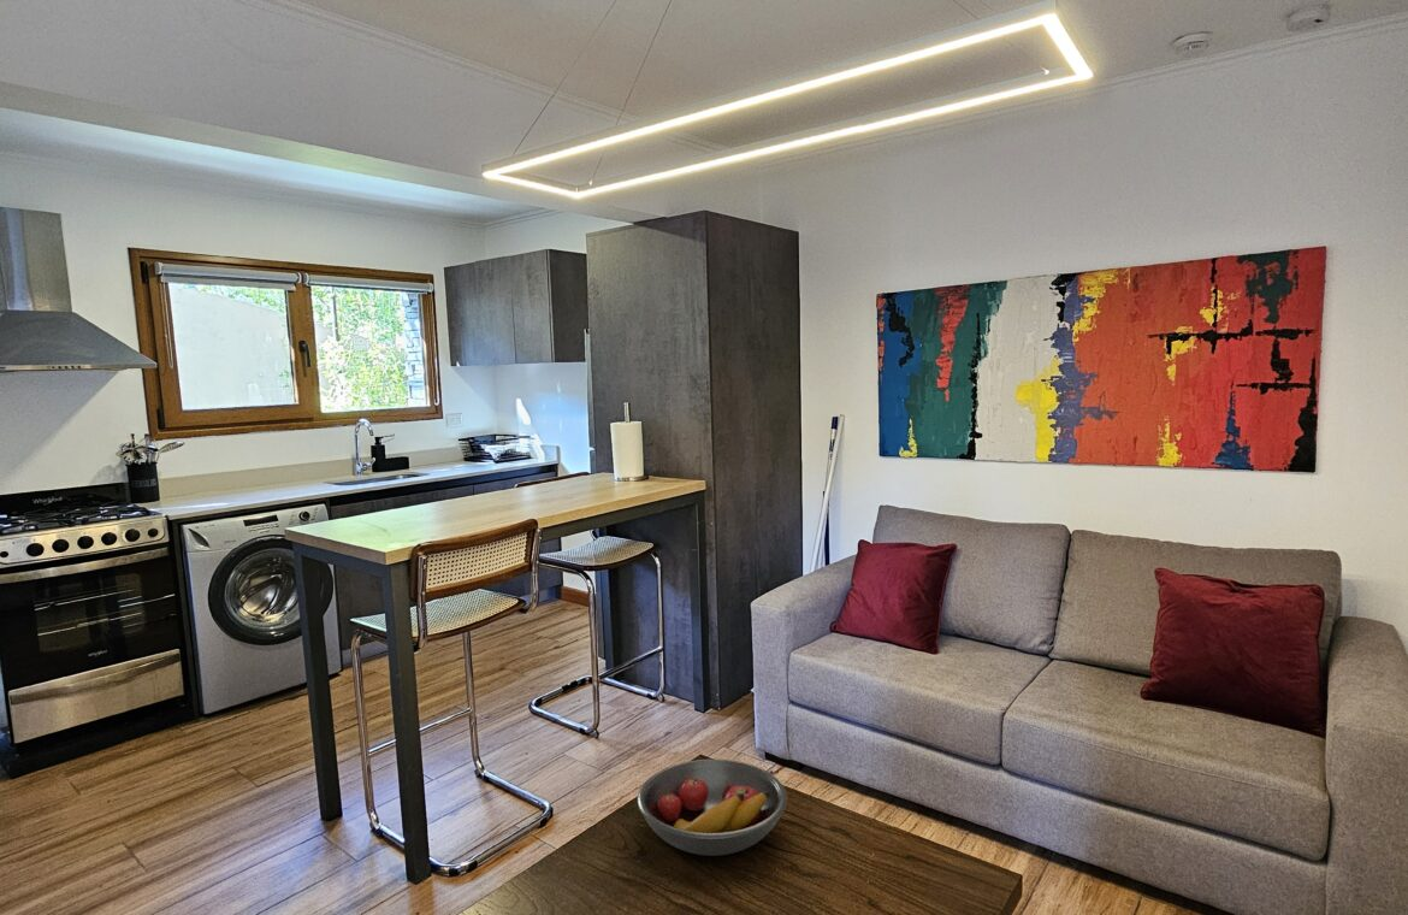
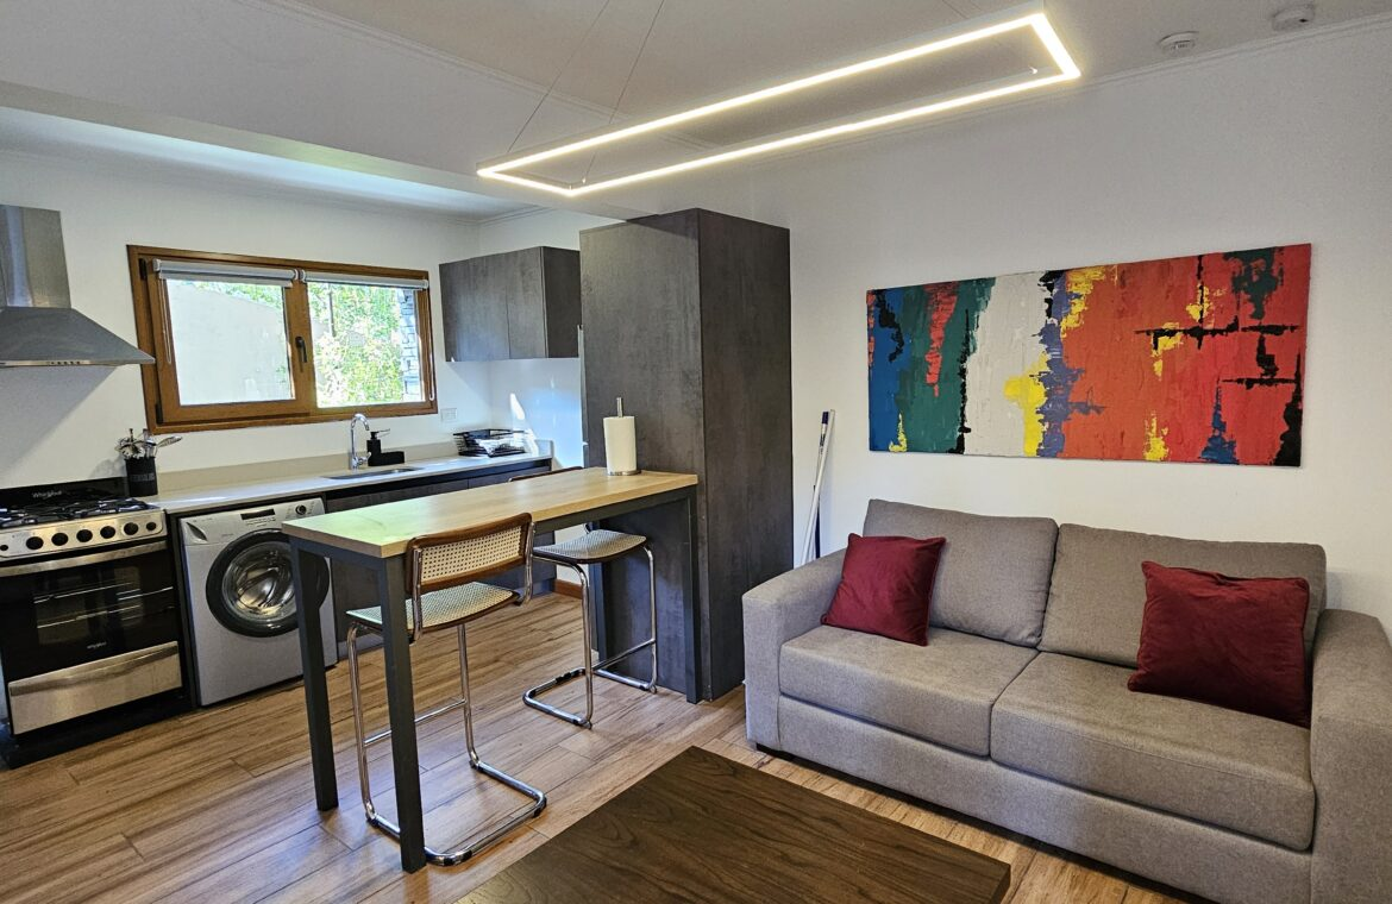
- fruit bowl [637,758,788,857]
